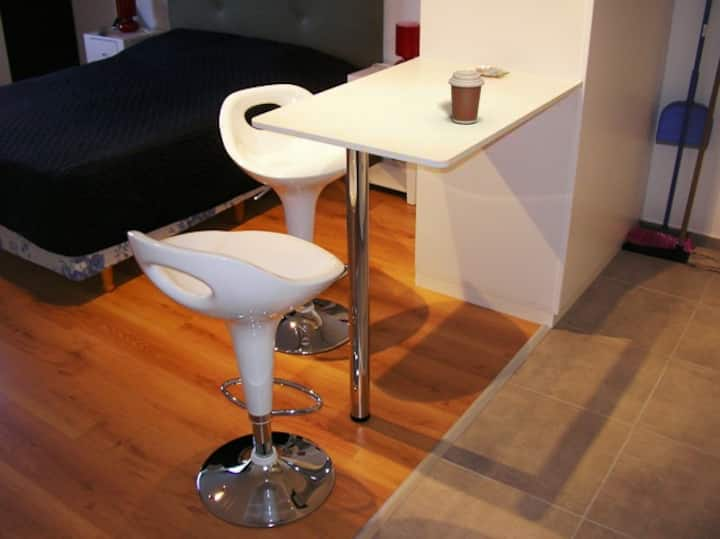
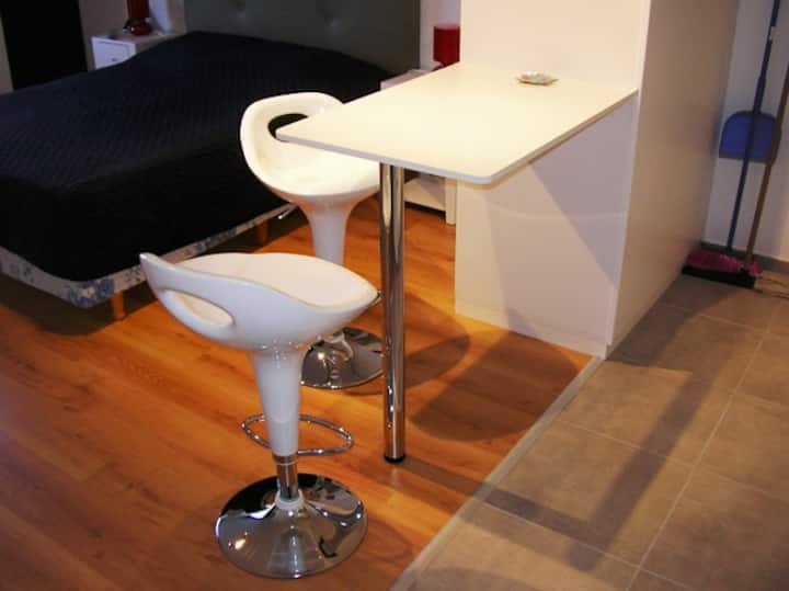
- coffee cup [447,69,486,125]
